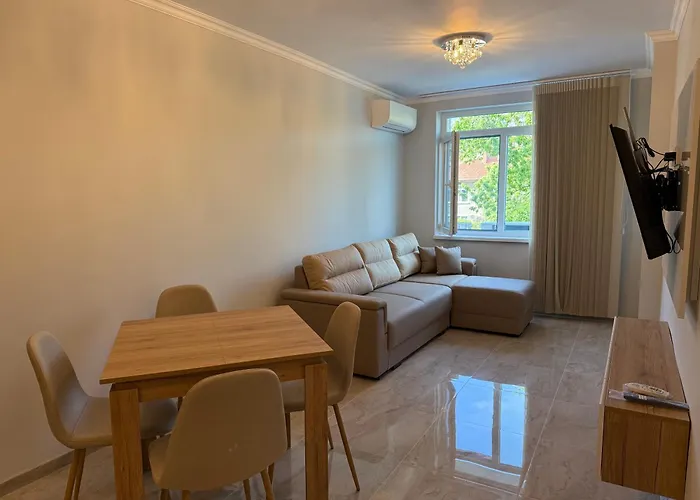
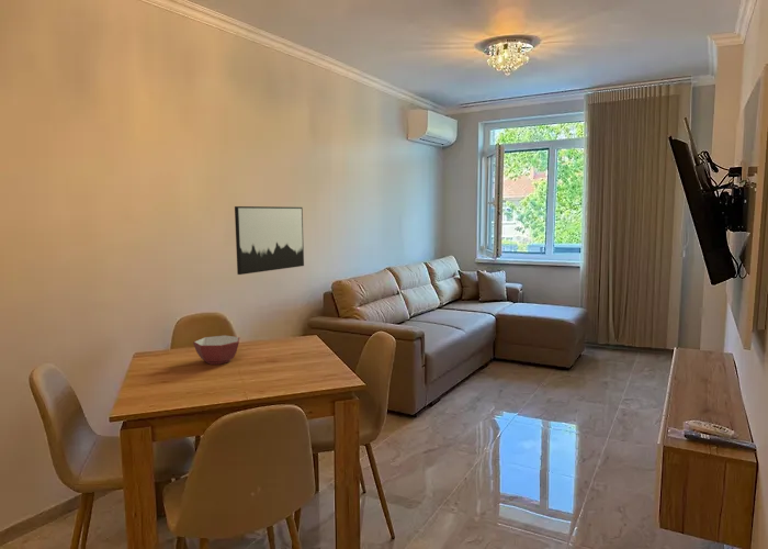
+ bowl [192,335,241,366]
+ wall art [234,205,305,276]
